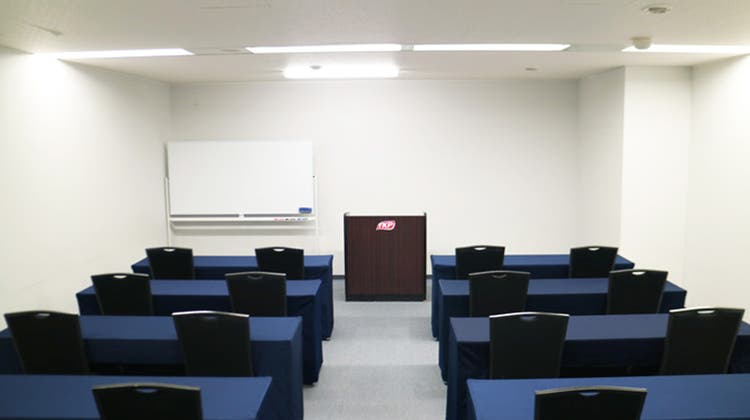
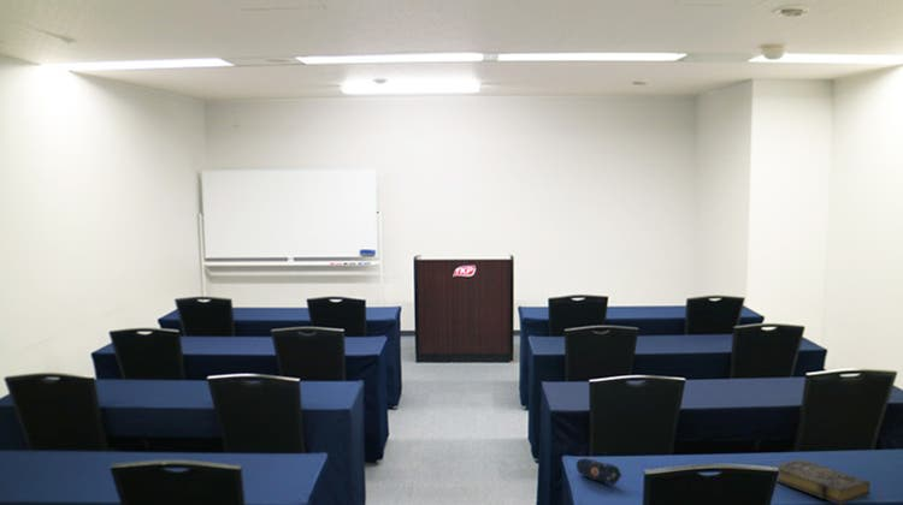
+ pencil case [576,457,624,486]
+ book [771,458,872,505]
